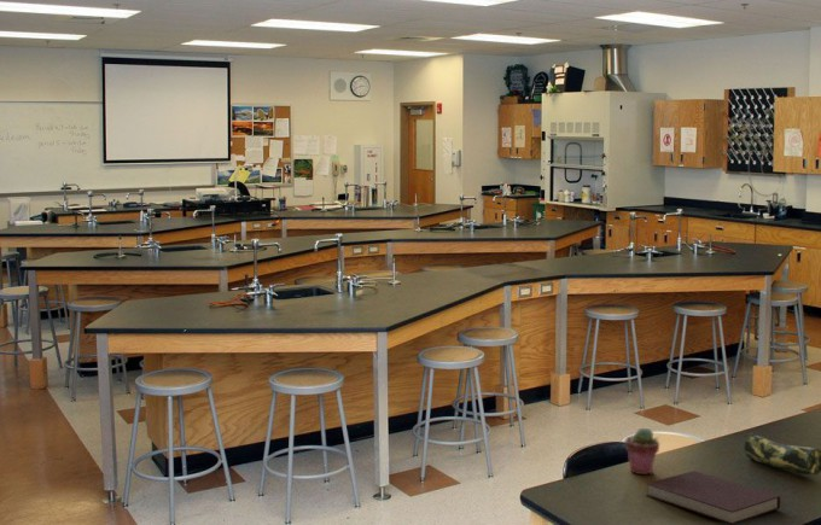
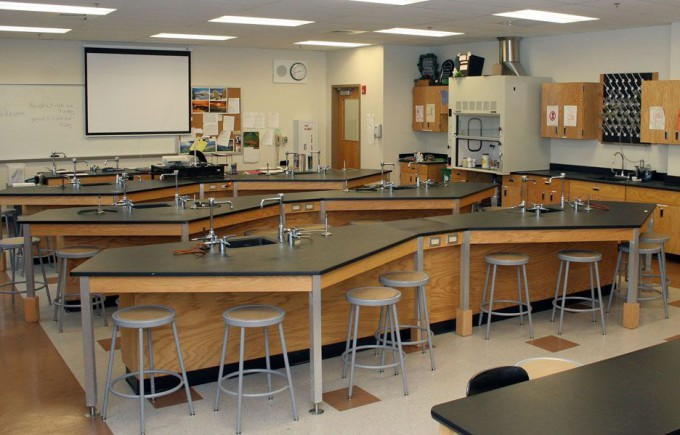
- notebook [645,469,781,525]
- pencil case [743,432,821,477]
- potted succulent [624,427,660,476]
